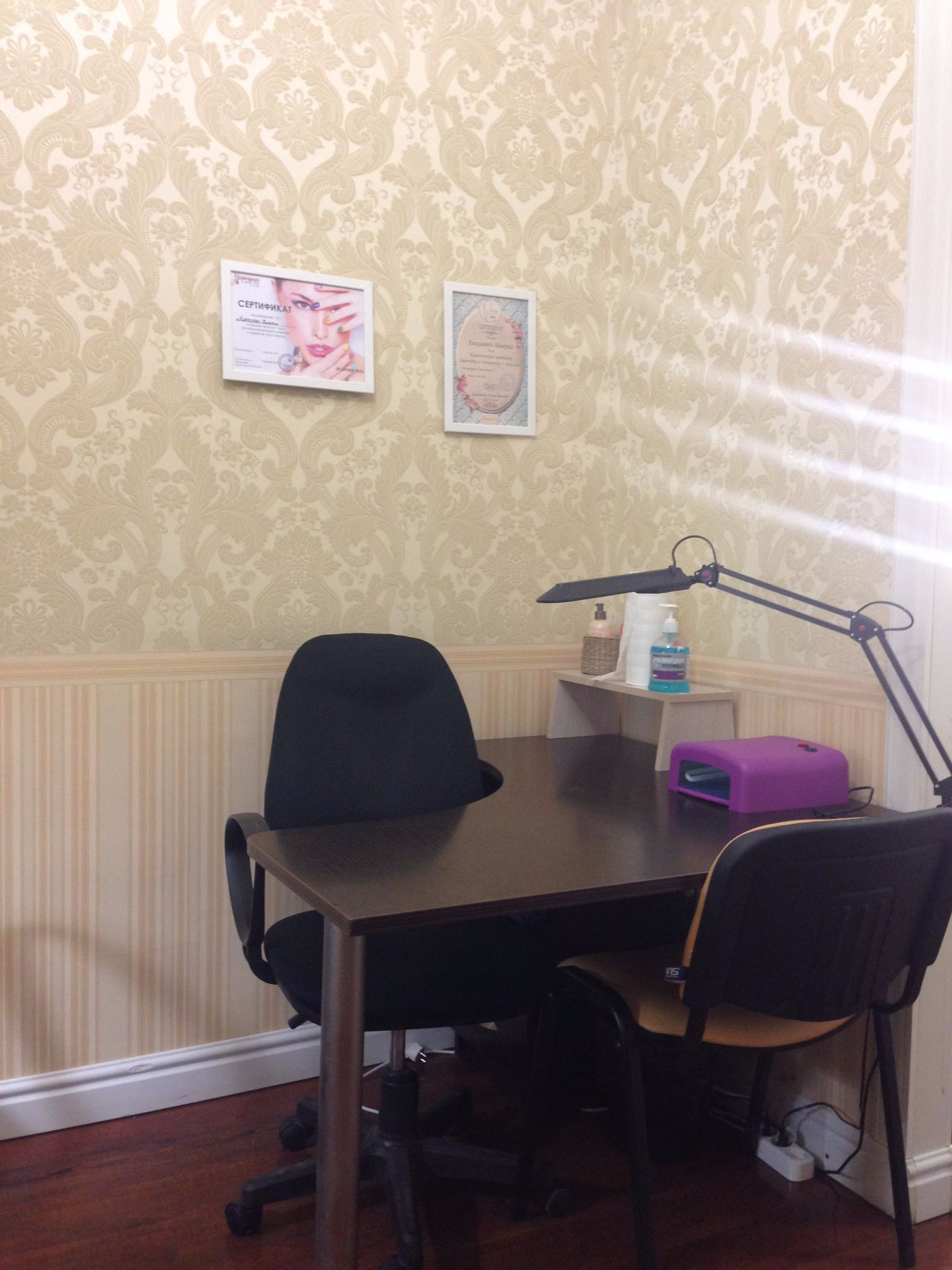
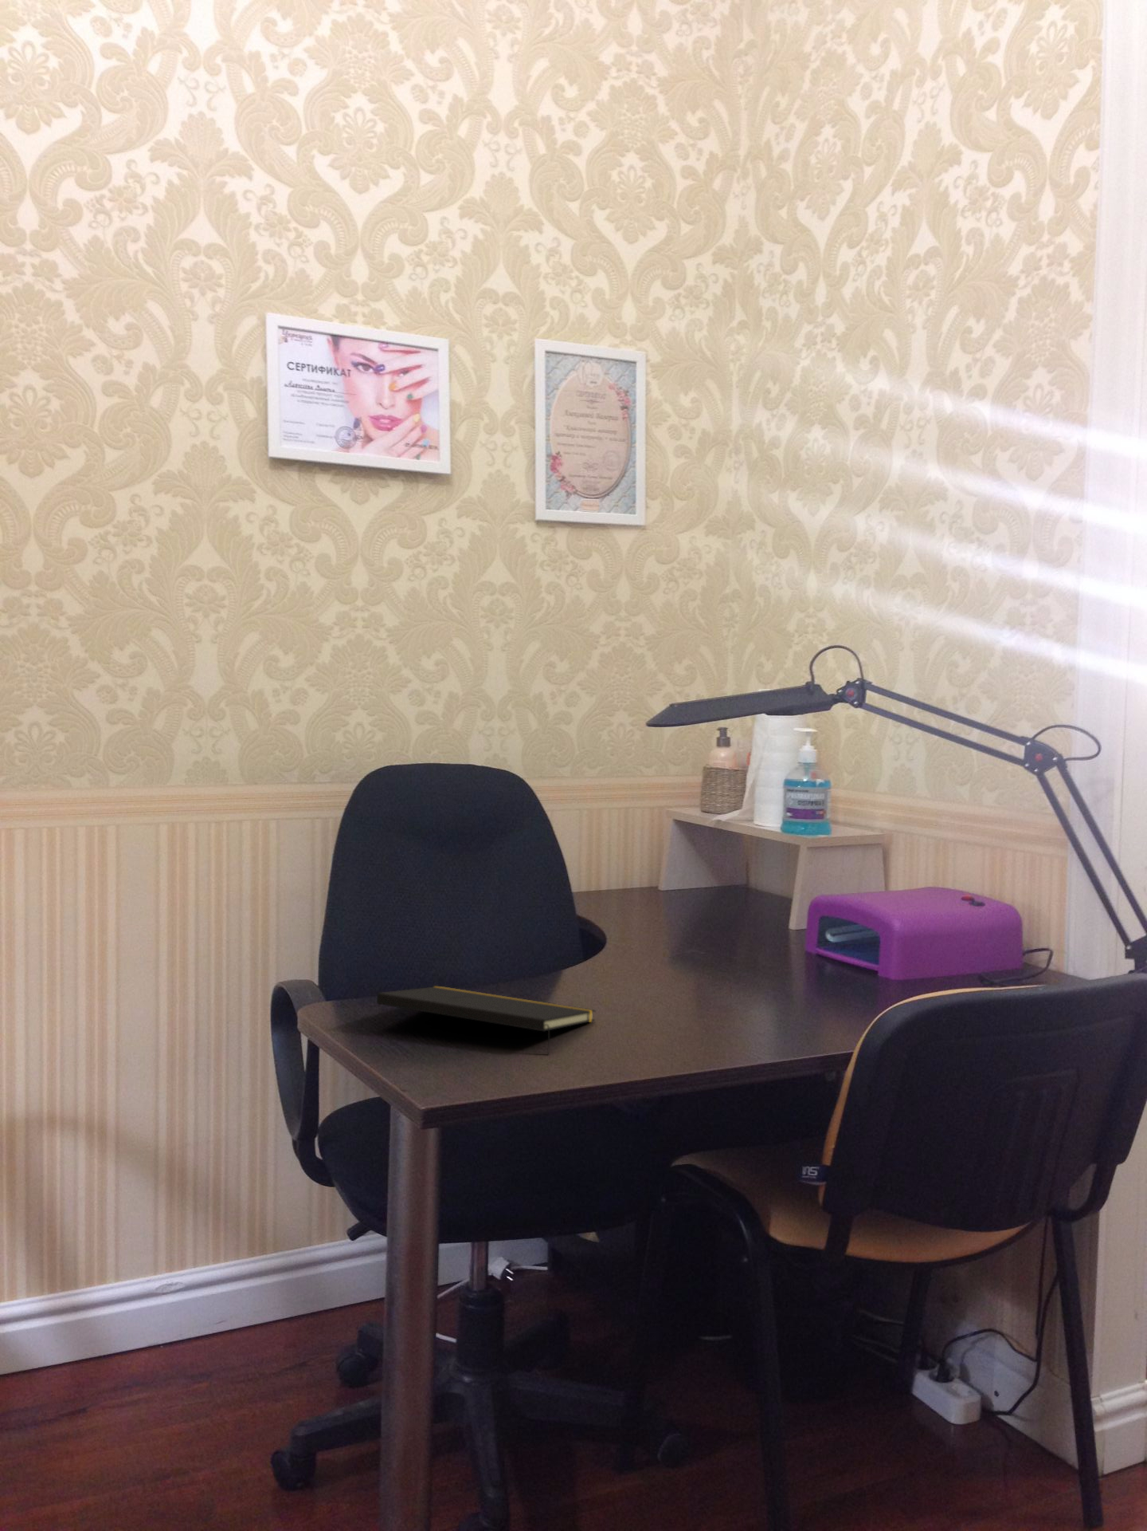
+ notepad [376,986,596,1056]
